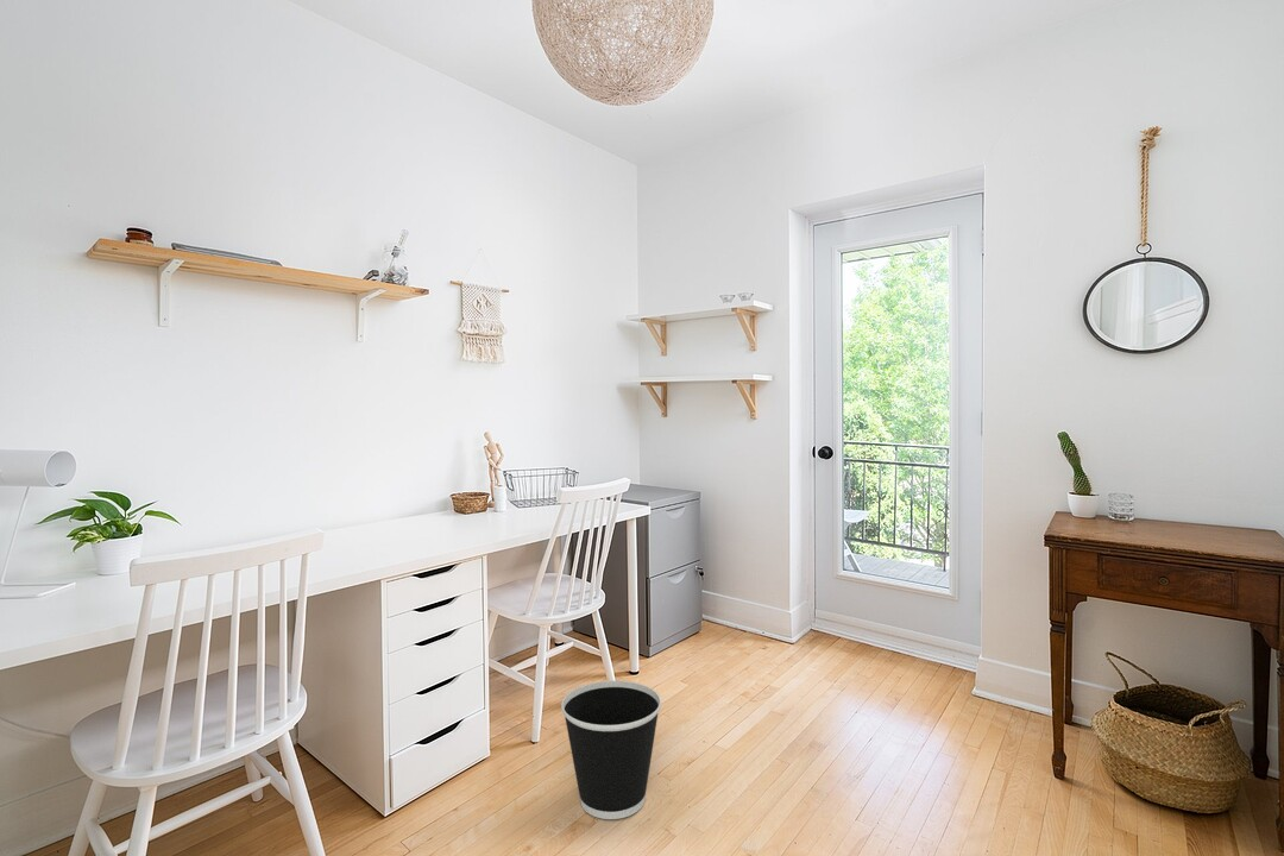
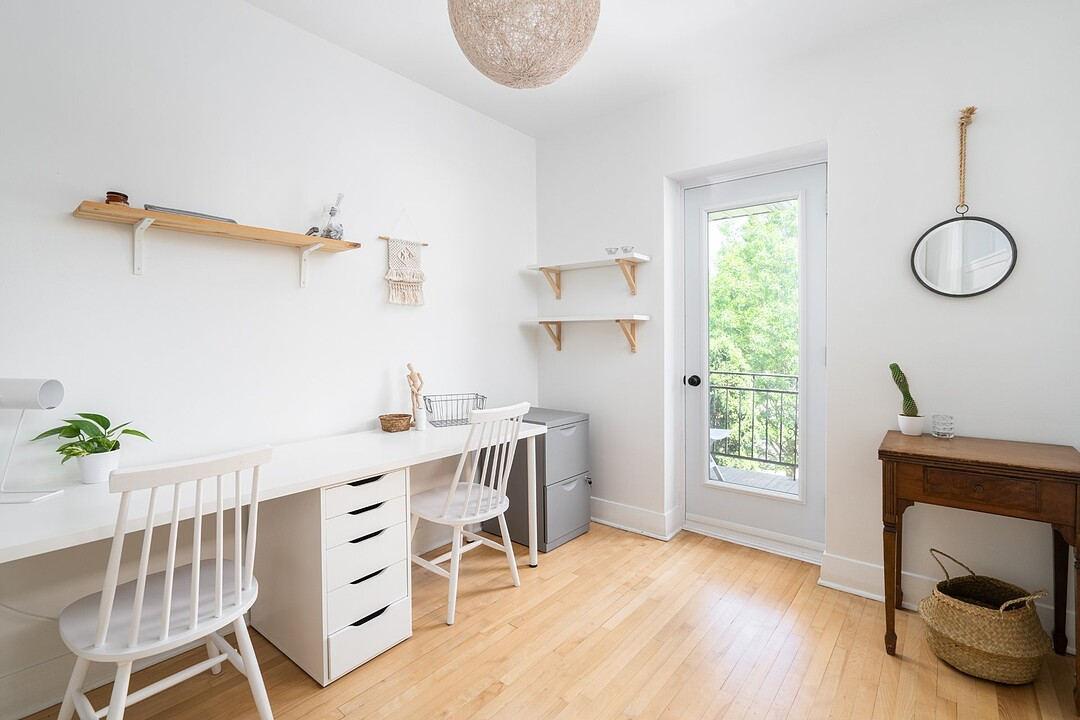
- wastebasket [560,680,662,820]
